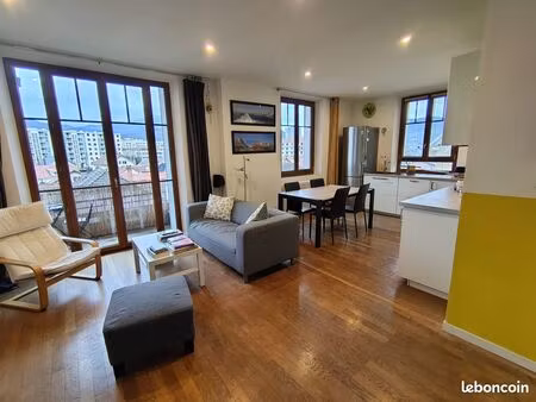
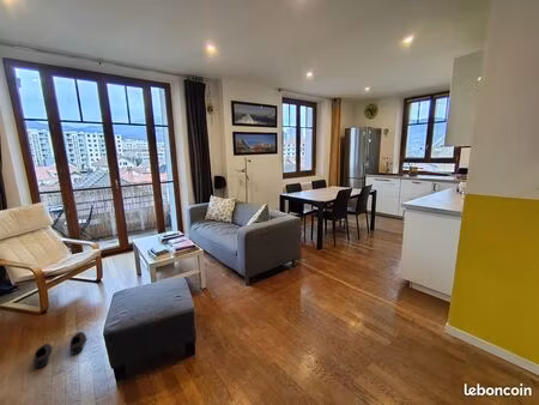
+ shoe [34,331,87,370]
